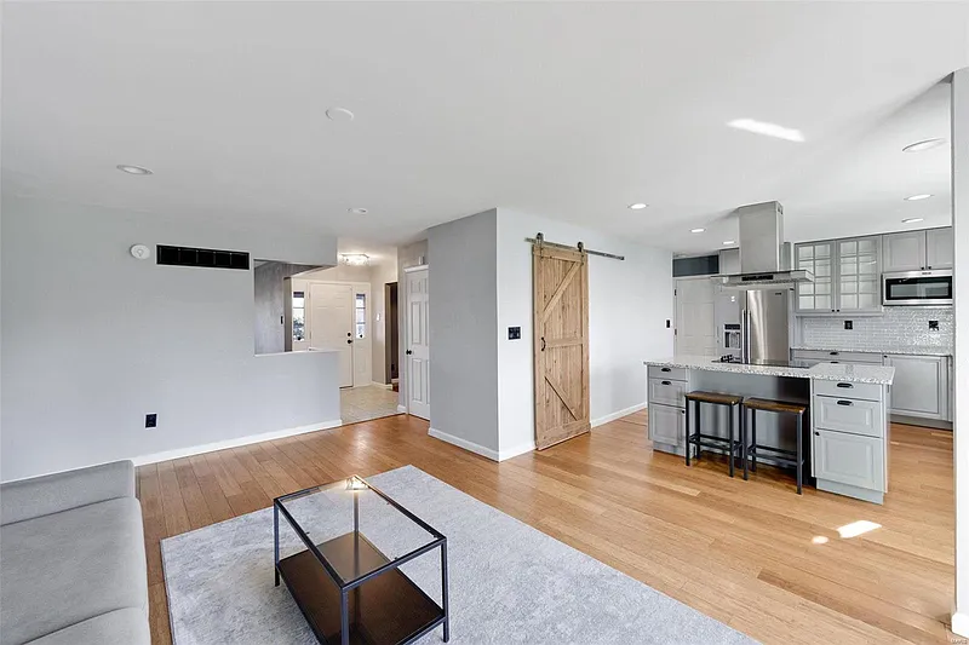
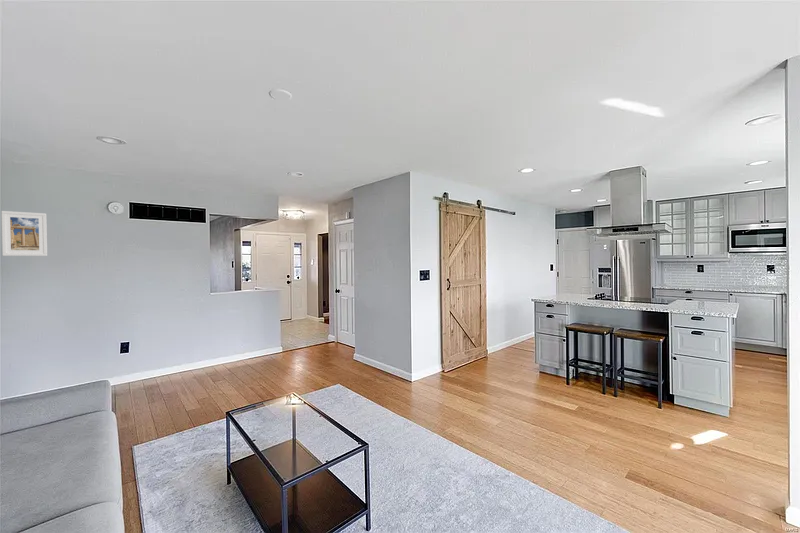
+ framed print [1,210,48,257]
